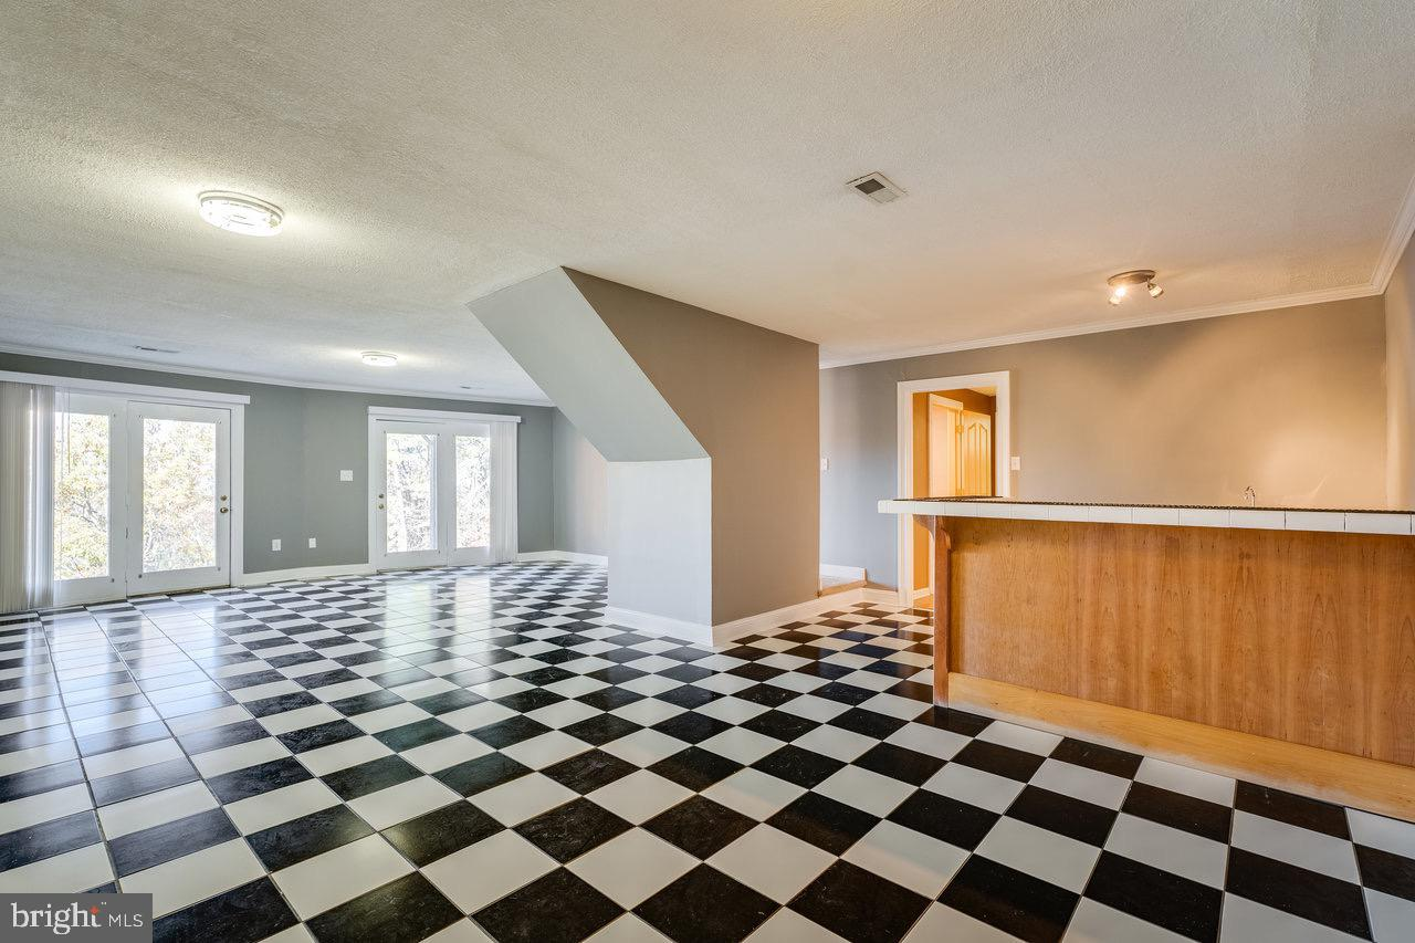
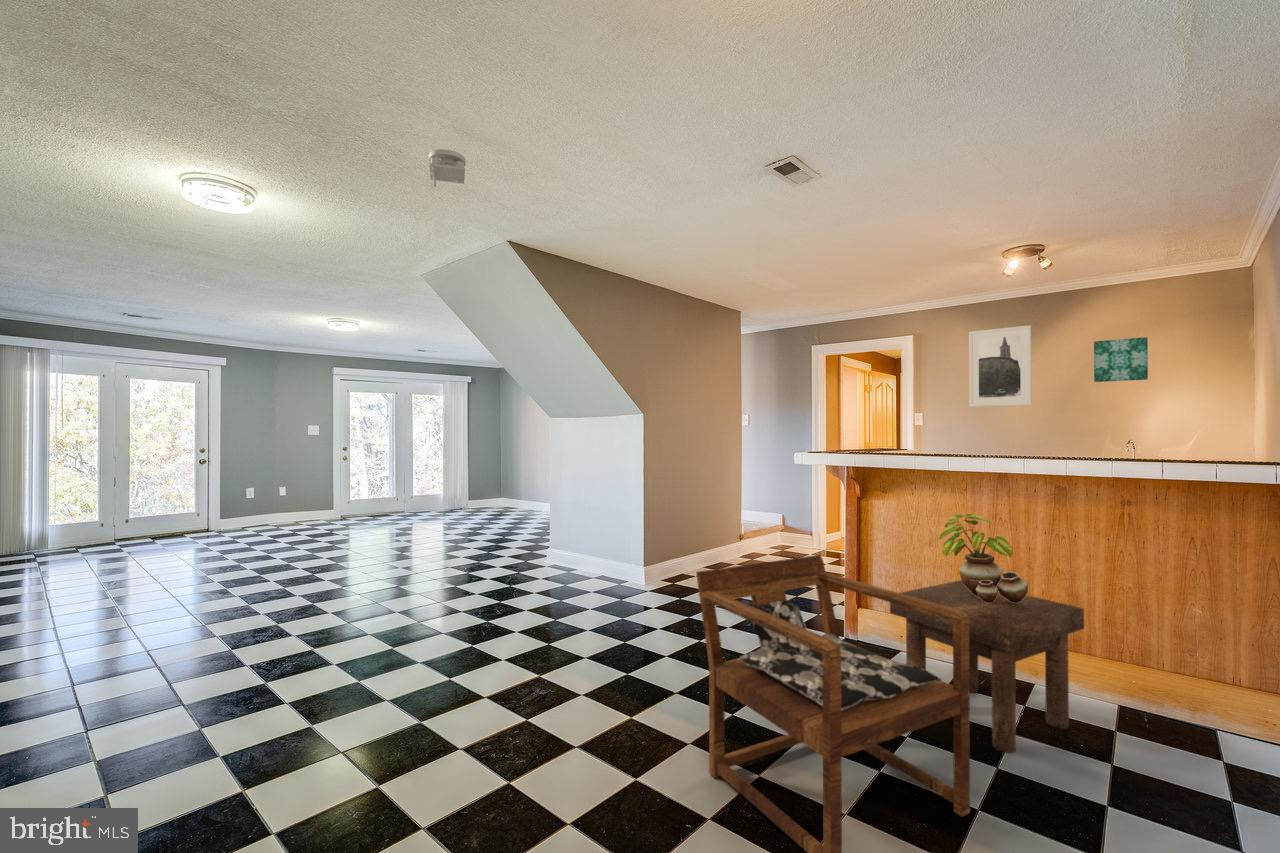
+ smoke detector [428,148,467,188]
+ stool [889,579,1085,754]
+ potted plant [937,513,1029,603]
+ armchair [695,554,971,853]
+ wall art [1093,336,1149,383]
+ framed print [968,324,1032,408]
